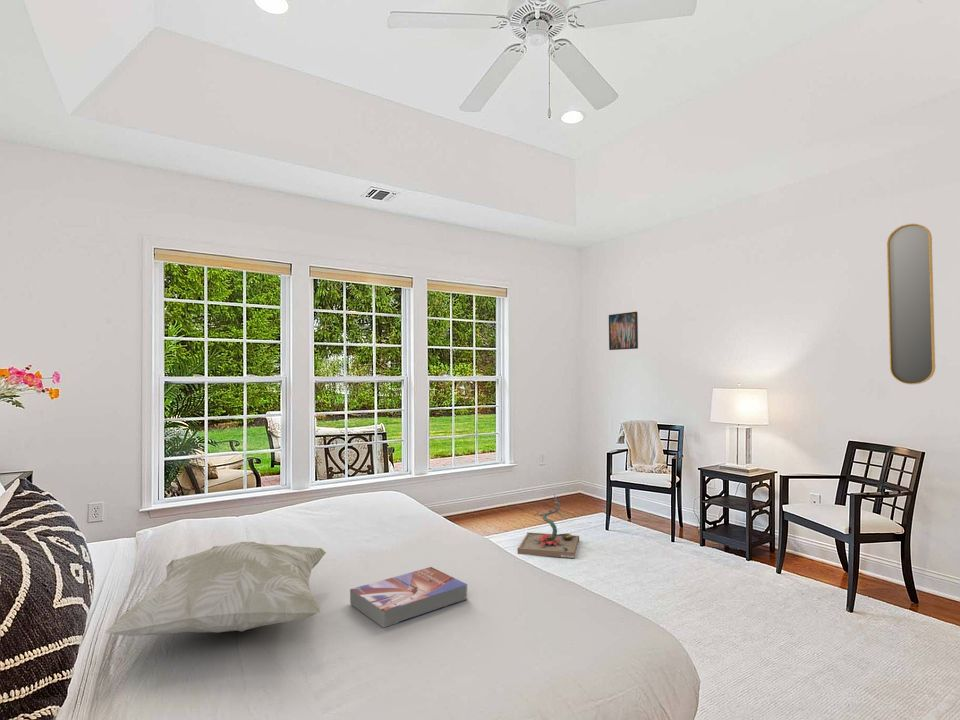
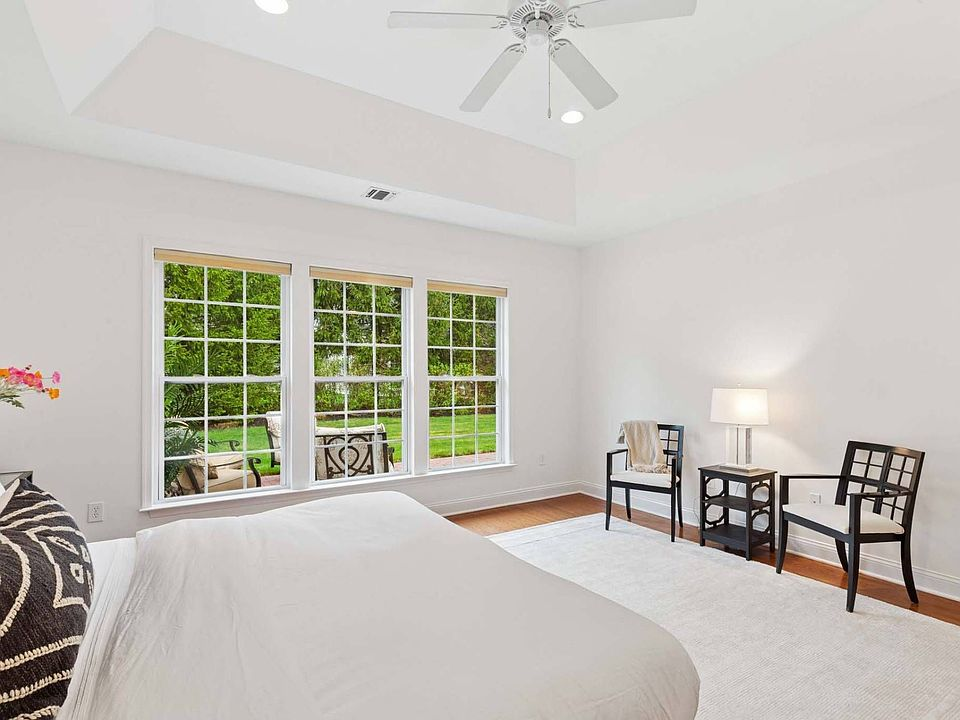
- home mirror [886,223,936,385]
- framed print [608,311,639,351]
- decorative plant [517,493,580,559]
- textbook [349,566,469,628]
- decorative pillow [104,541,327,637]
